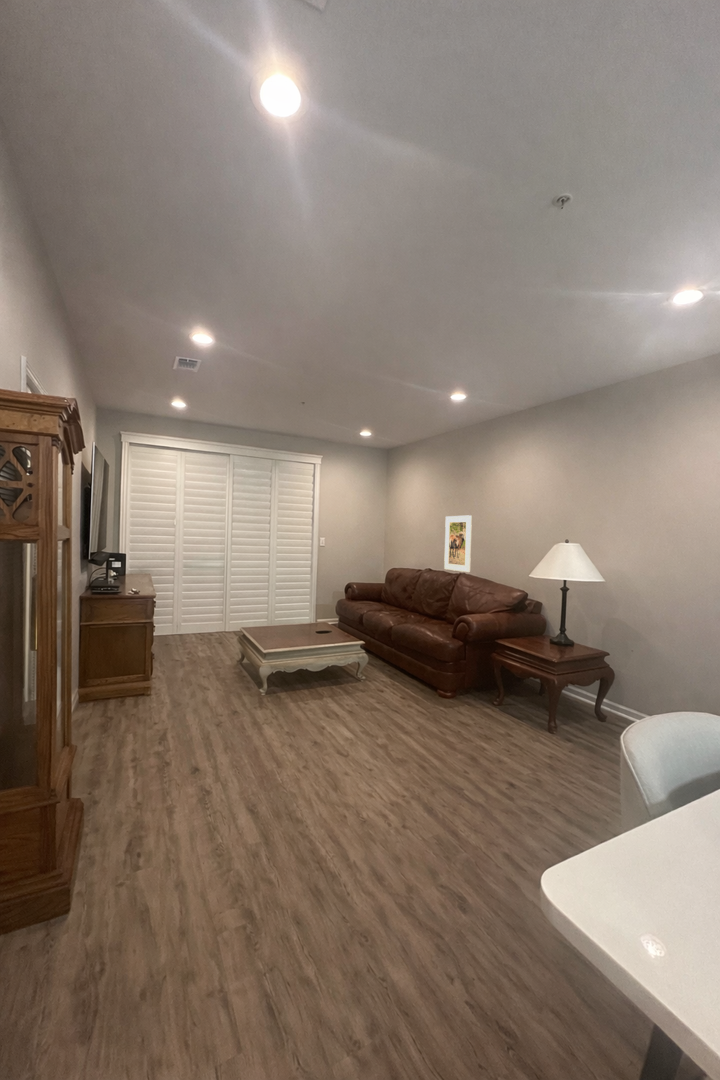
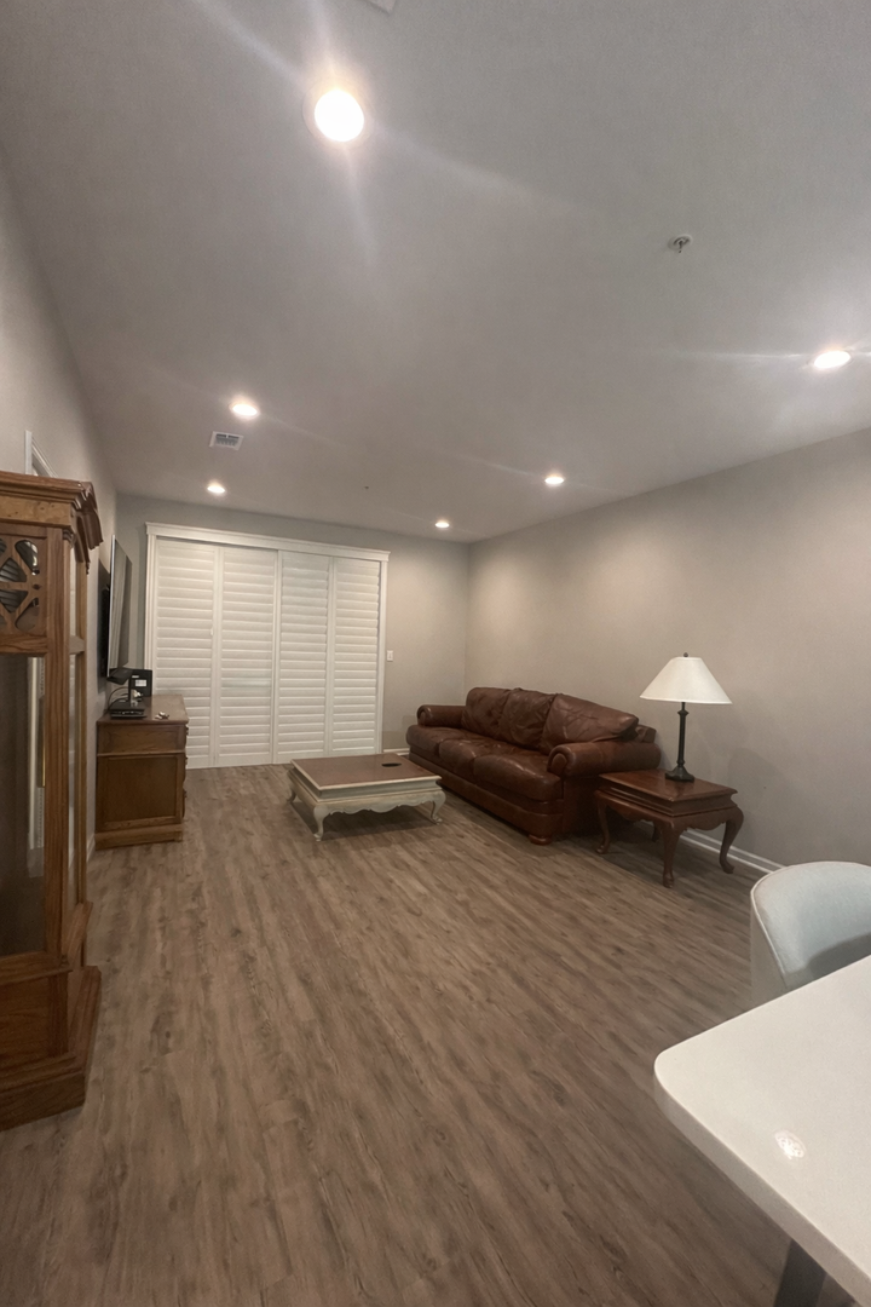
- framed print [443,514,473,573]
